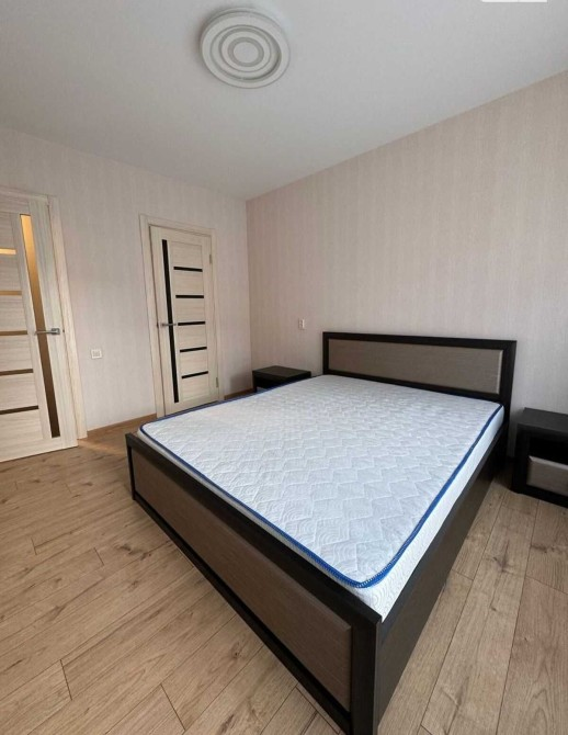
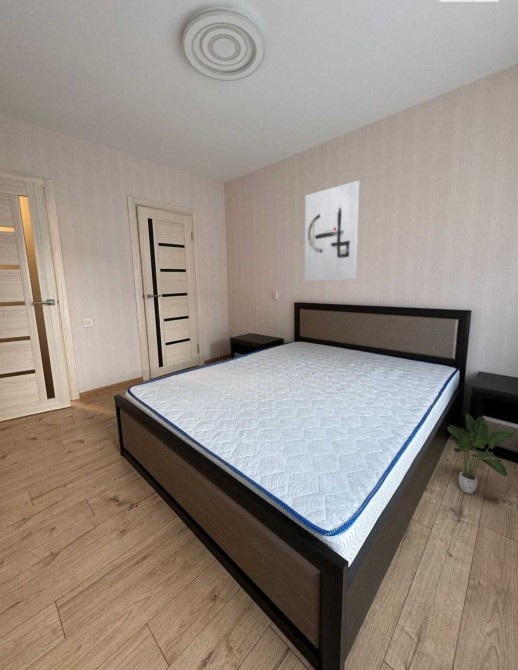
+ potted plant [446,412,517,495]
+ wall art [304,180,361,283]
